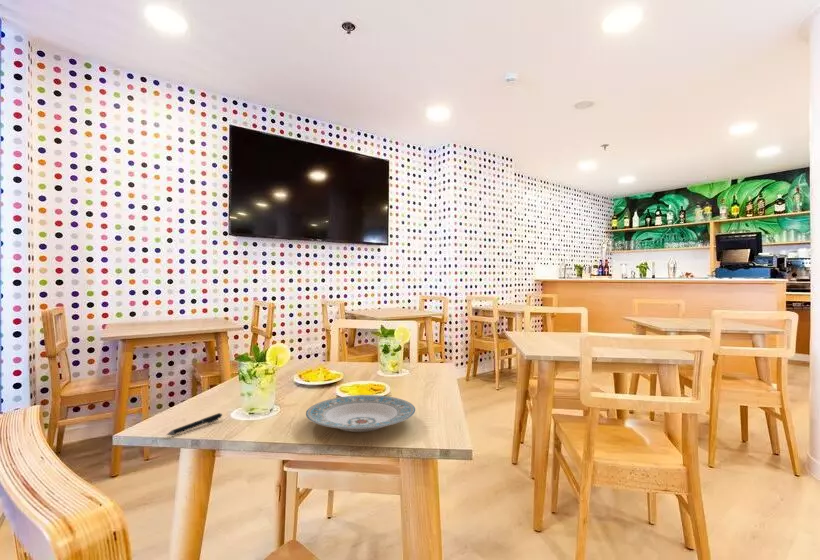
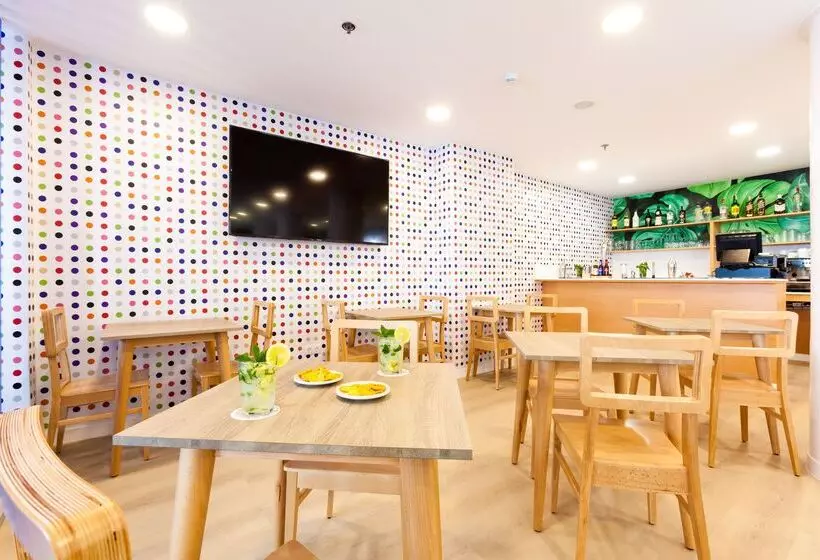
- plate [305,394,416,433]
- pen [166,412,223,436]
